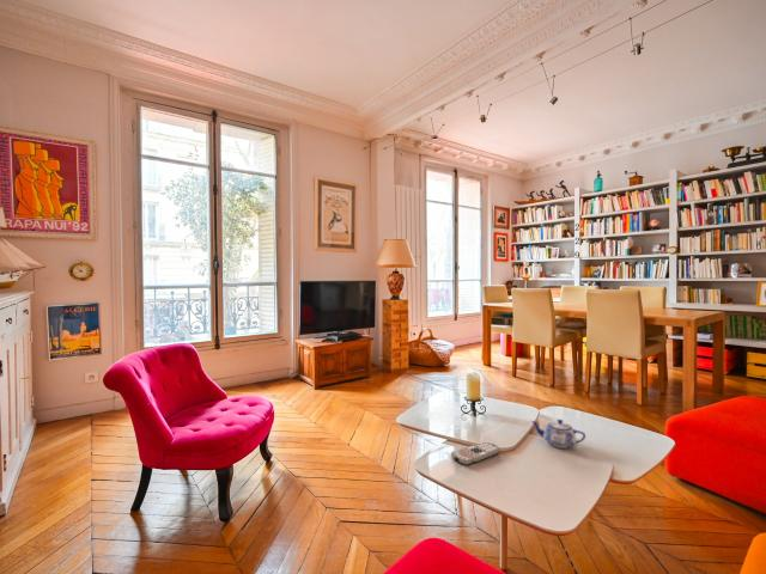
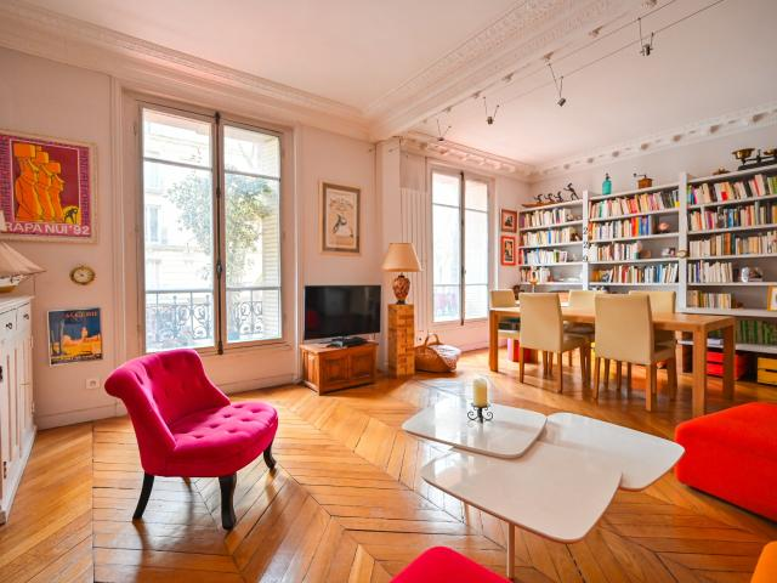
- remote control [450,441,501,466]
- teapot [530,419,586,450]
